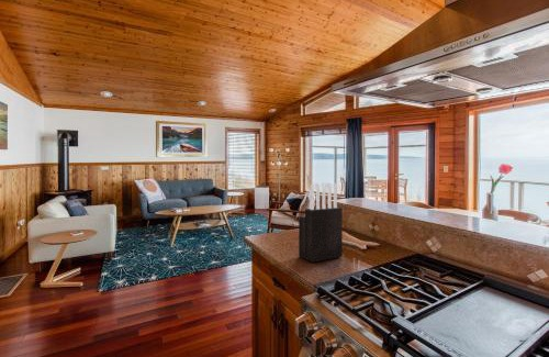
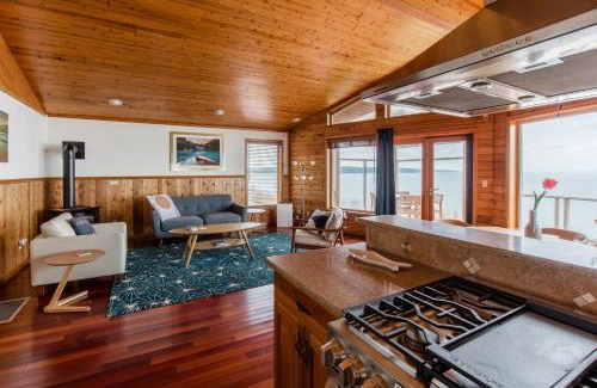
- knife block [298,182,344,264]
